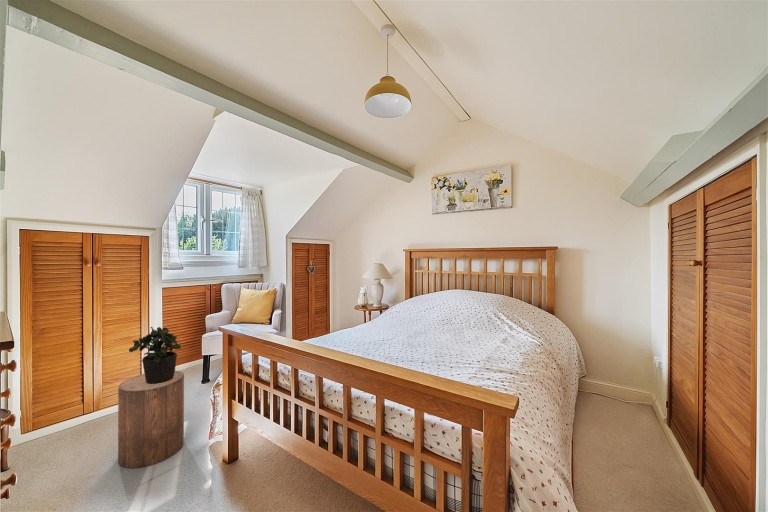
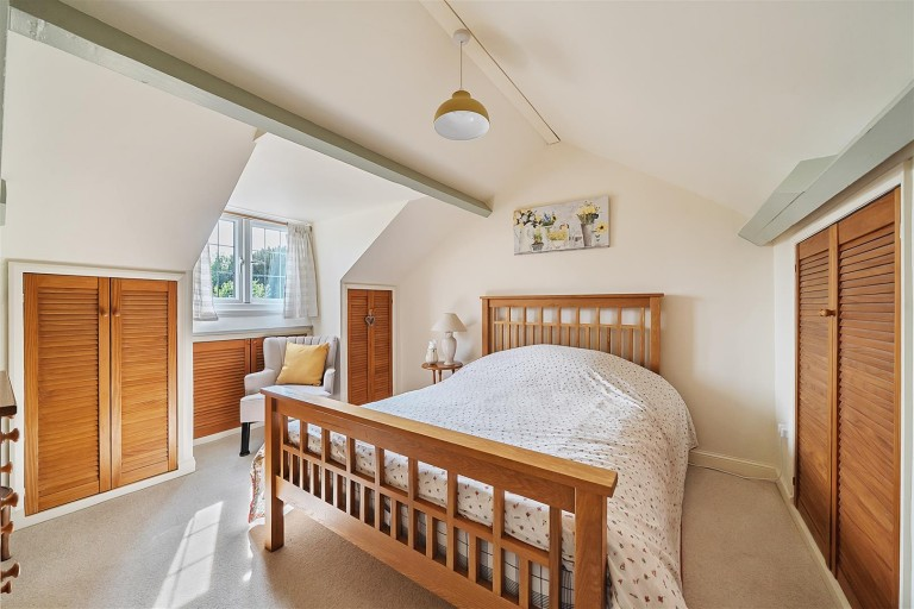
- stool [117,370,185,469]
- potted plant [128,326,182,384]
